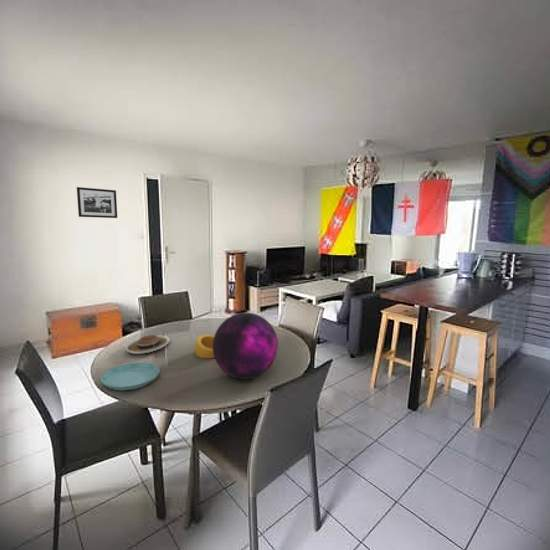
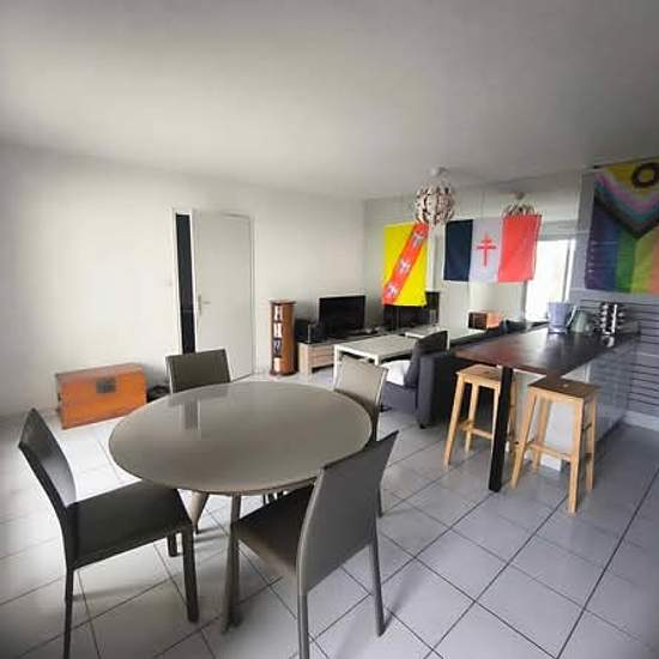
- picture frame [76,186,118,219]
- decorative orb [213,312,279,380]
- plate [124,334,170,355]
- ring [193,333,215,359]
- saucer [100,362,161,391]
